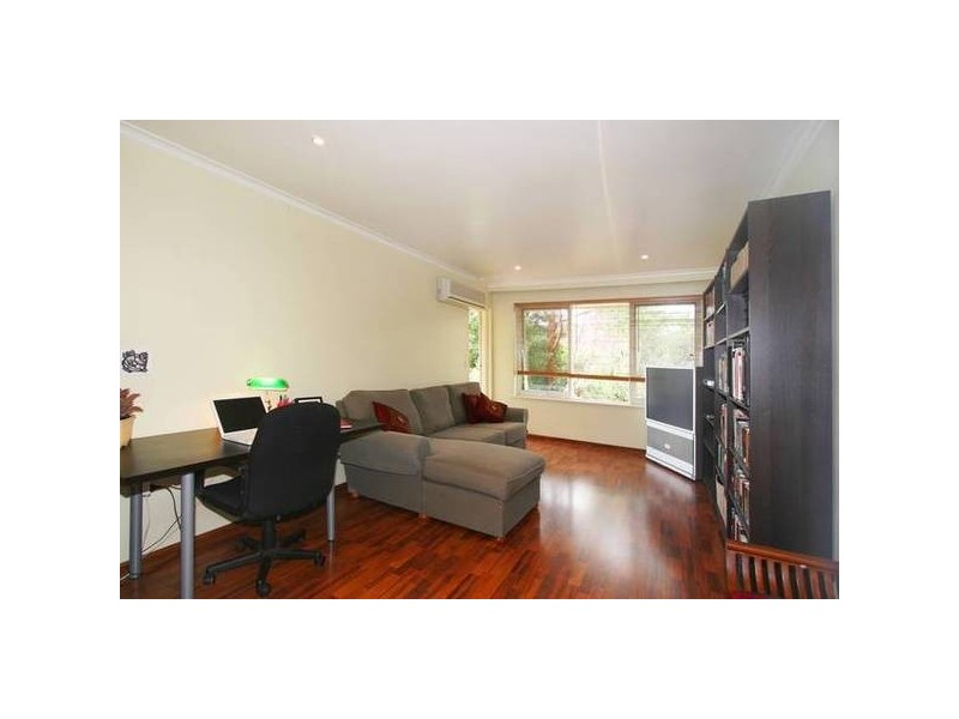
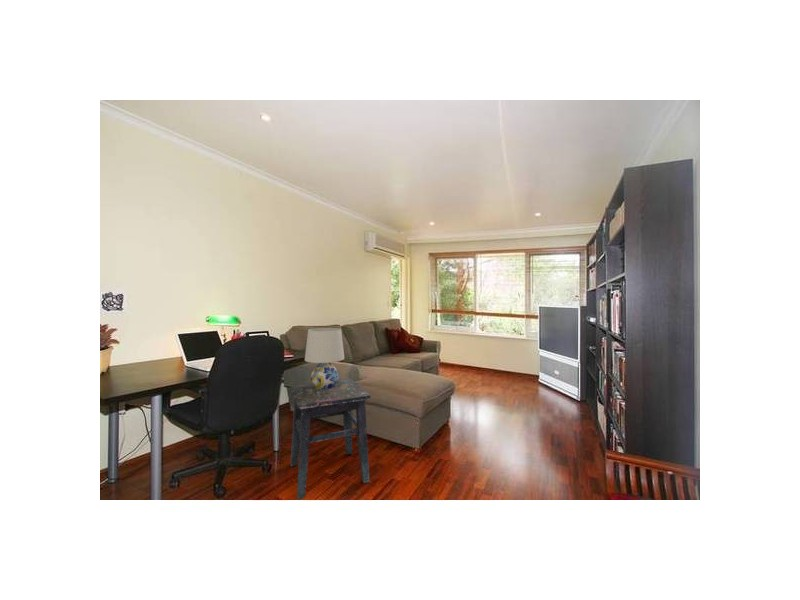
+ side table [289,378,371,501]
+ table lamp [304,327,345,389]
